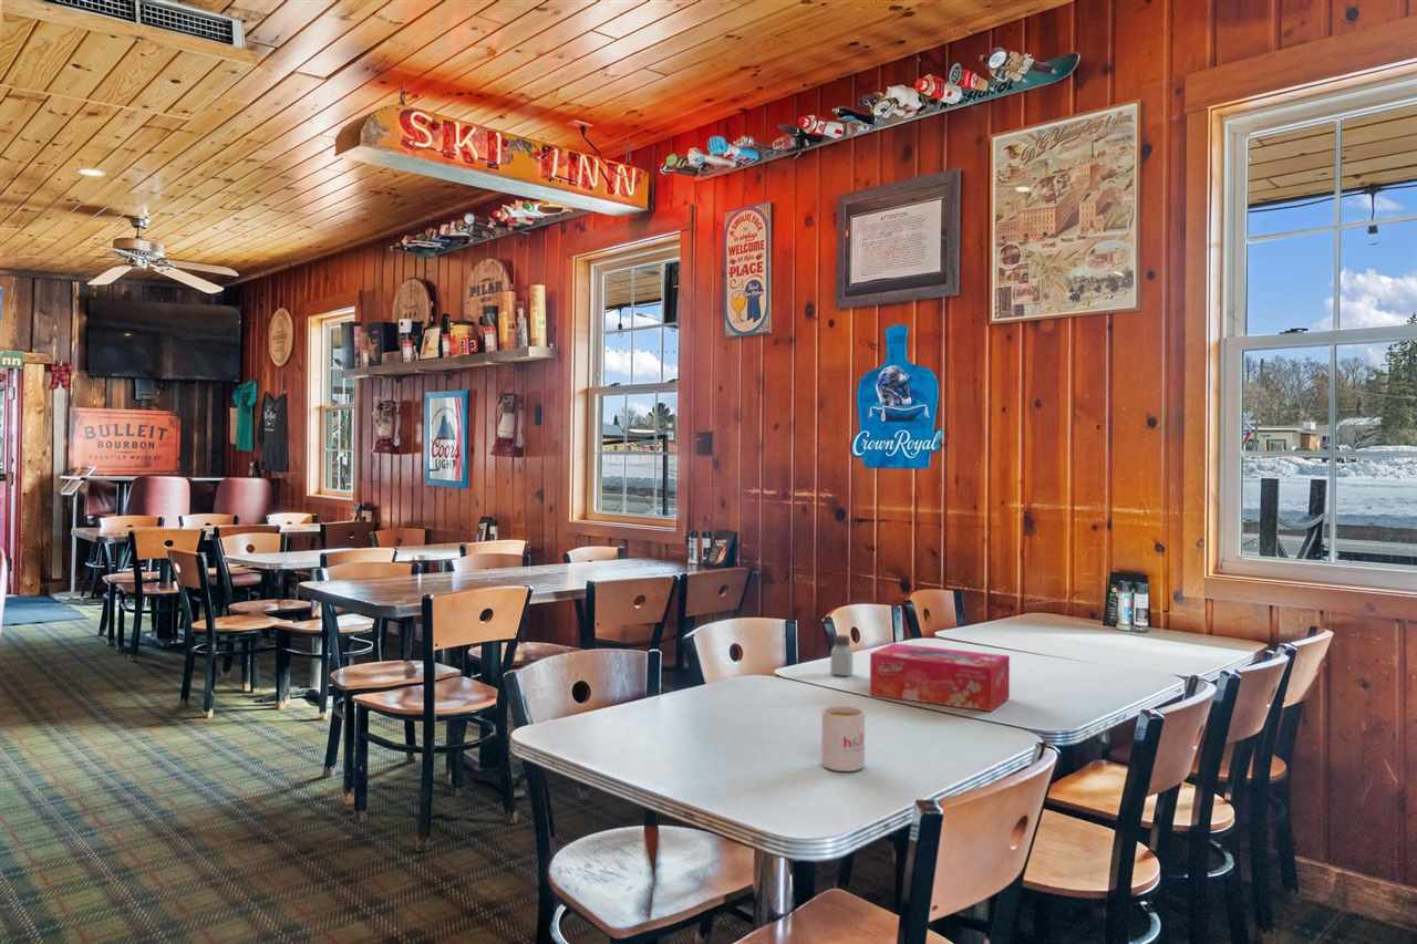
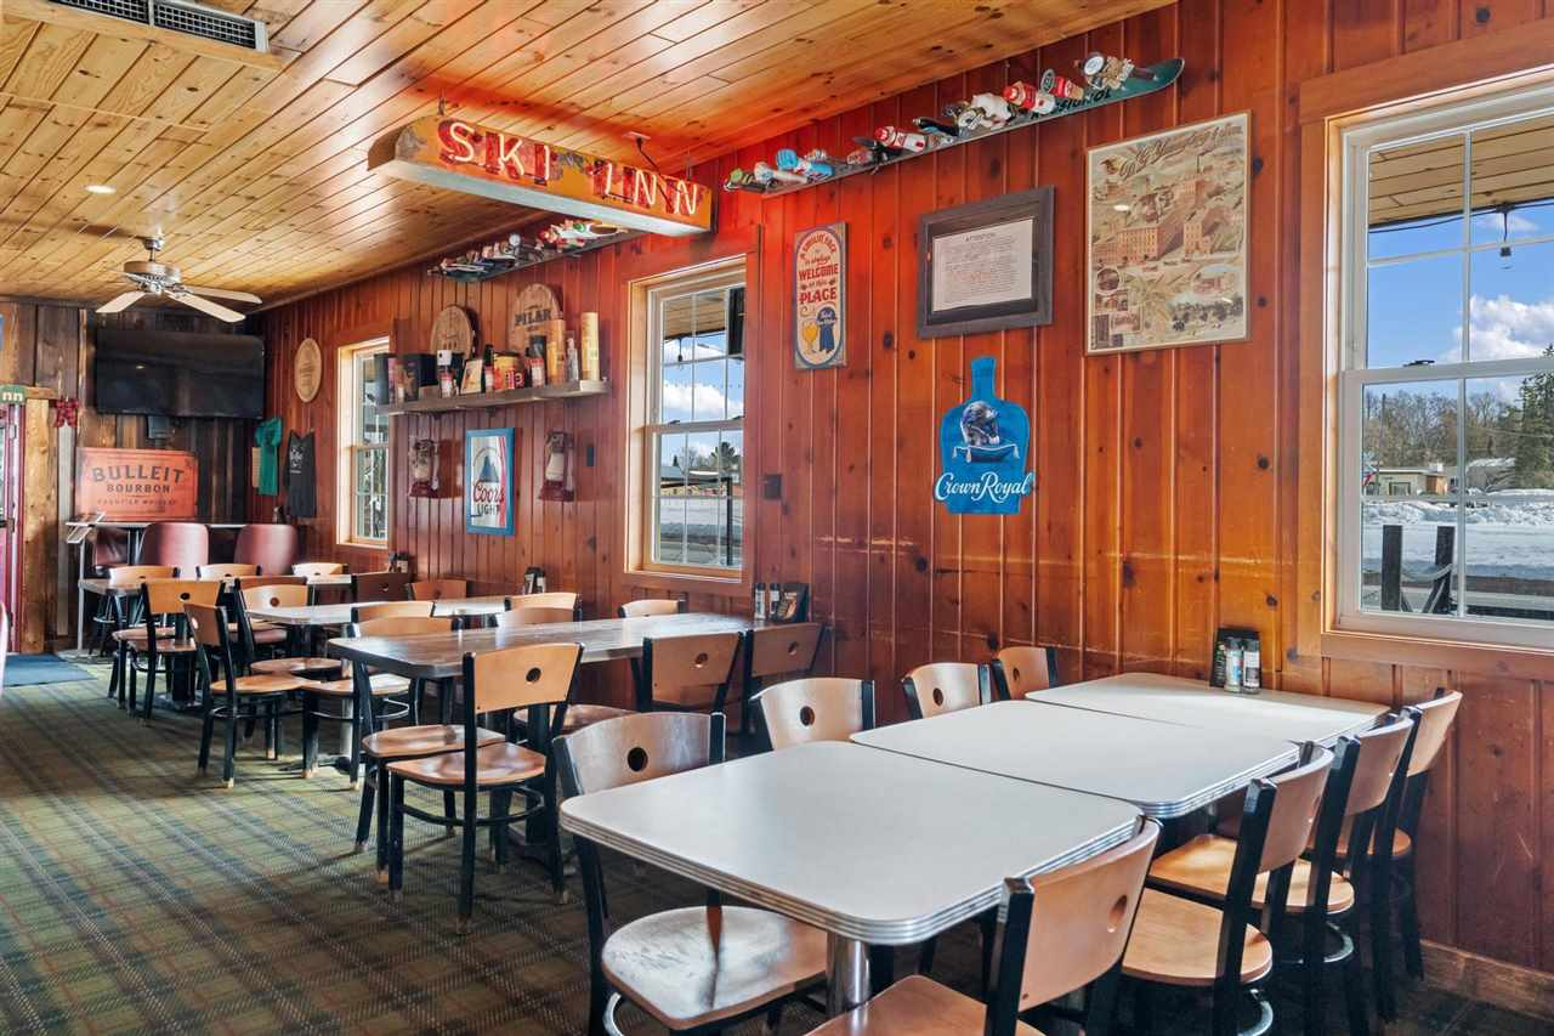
- saltshaker [829,634,854,677]
- mug [820,705,866,772]
- tissue box [869,642,1011,713]
